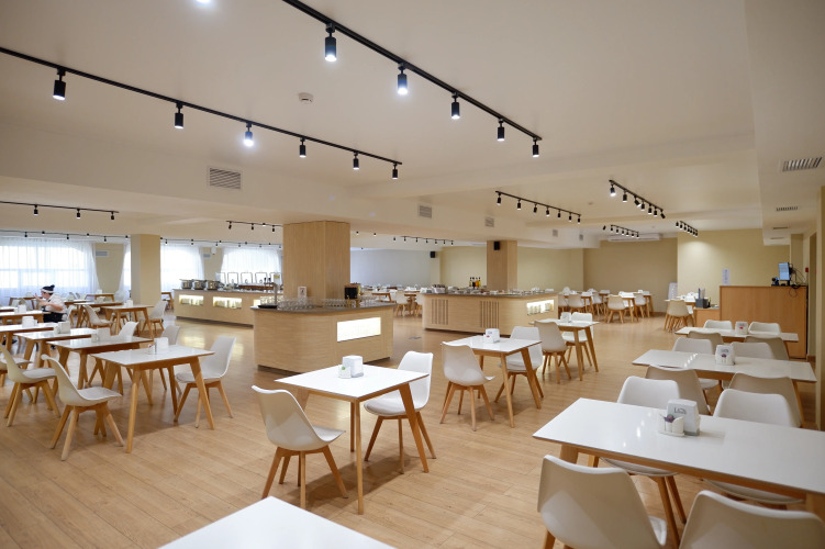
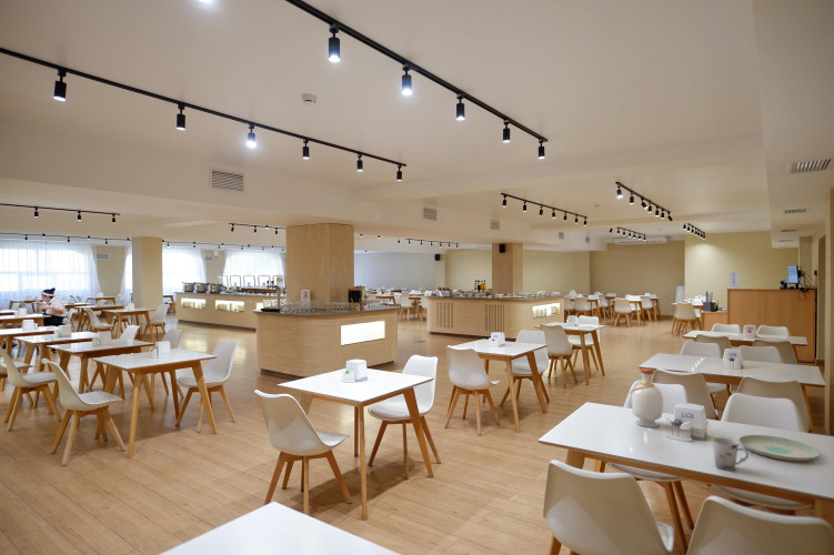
+ bottle [629,367,664,428]
+ plate [738,434,821,462]
+ cup [712,436,750,472]
